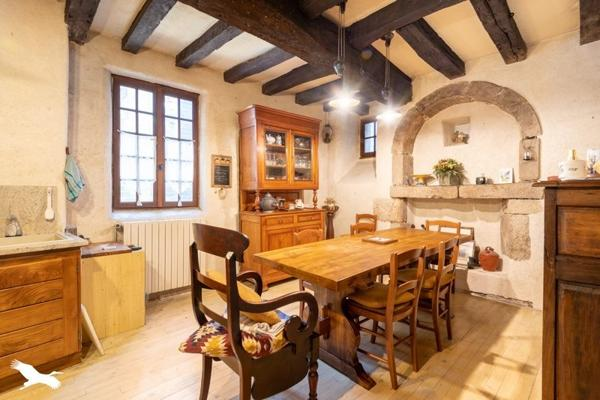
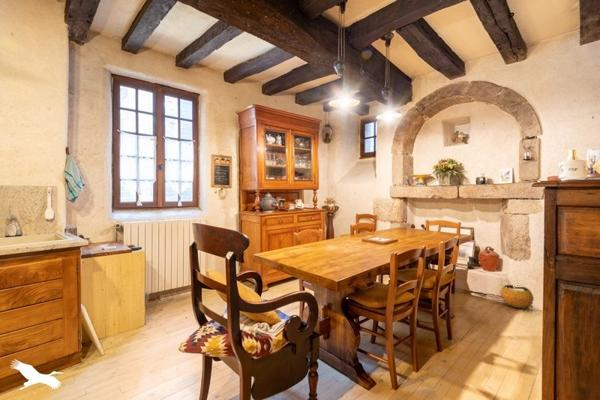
+ clay pot [500,284,535,310]
